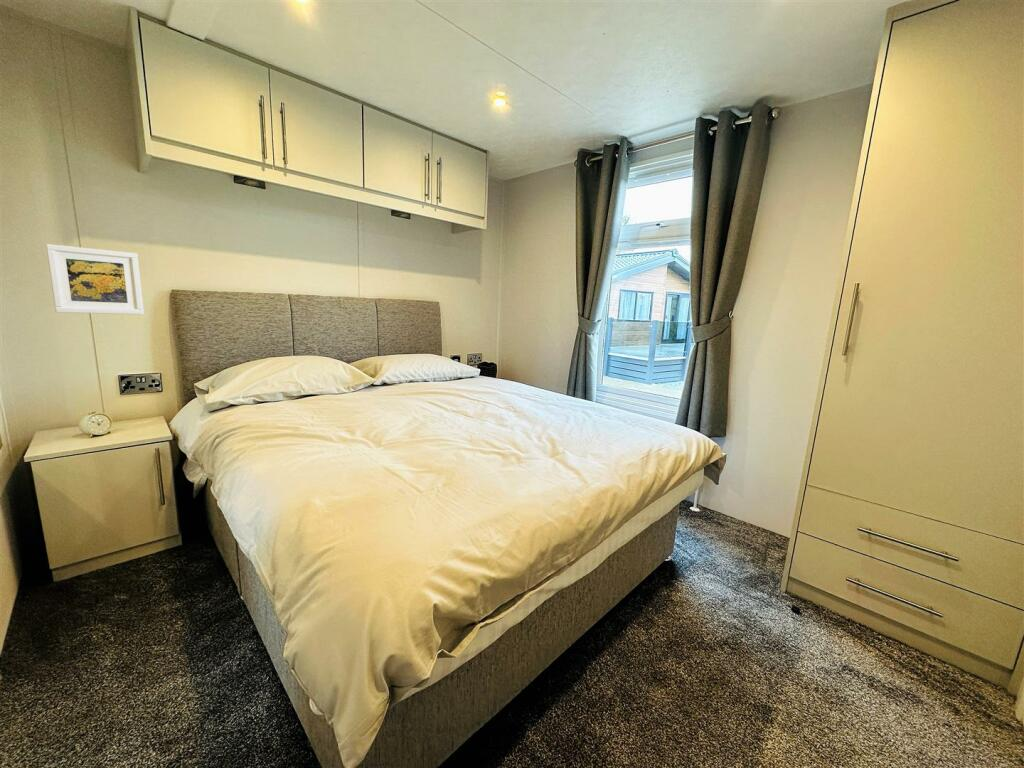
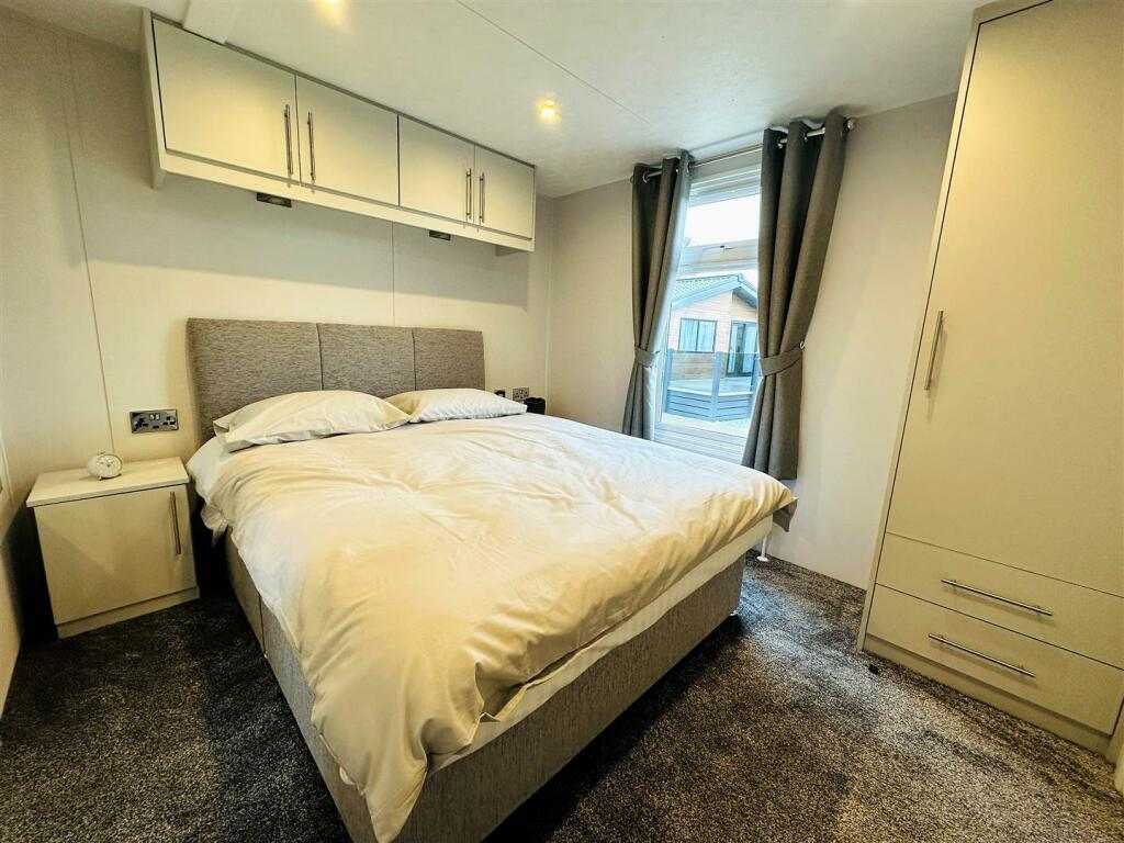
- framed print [45,243,145,315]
